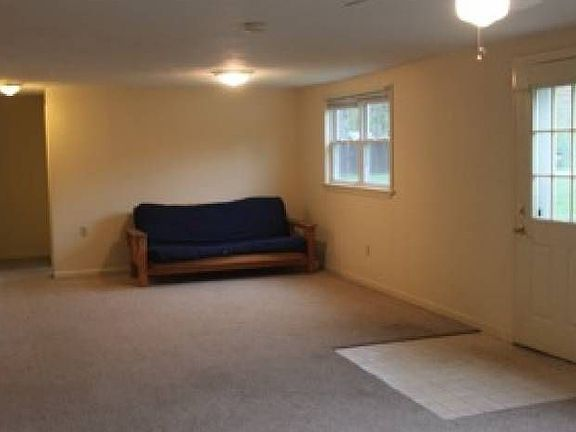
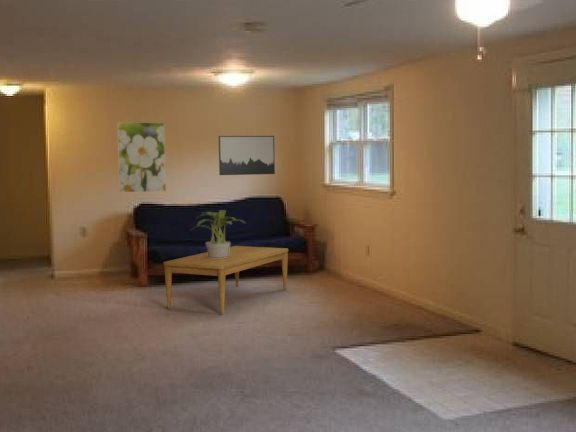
+ coffee table [163,245,289,315]
+ potted plant [189,209,247,258]
+ wall art [218,135,276,176]
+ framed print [116,121,167,194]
